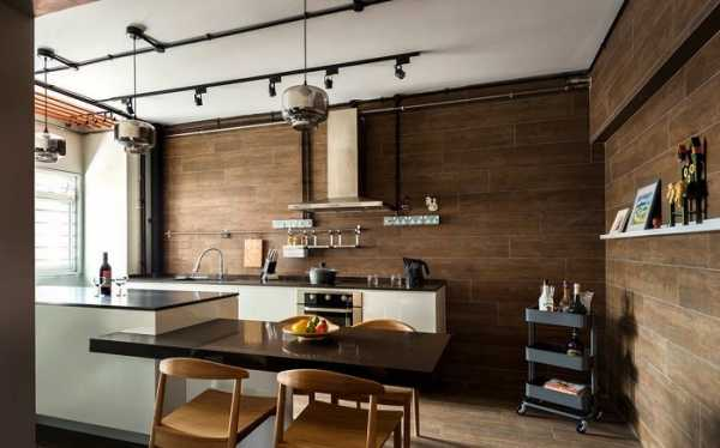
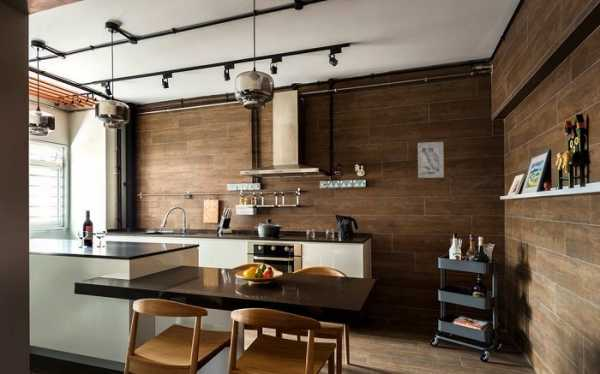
+ wall art [417,141,445,179]
